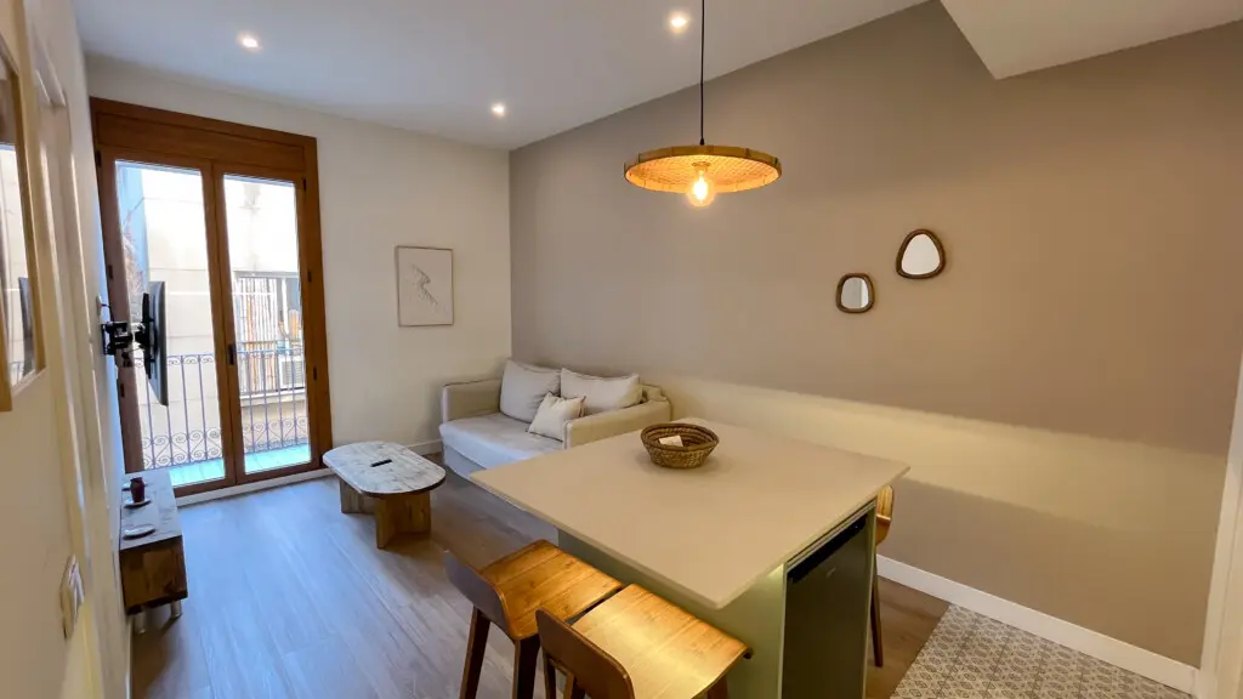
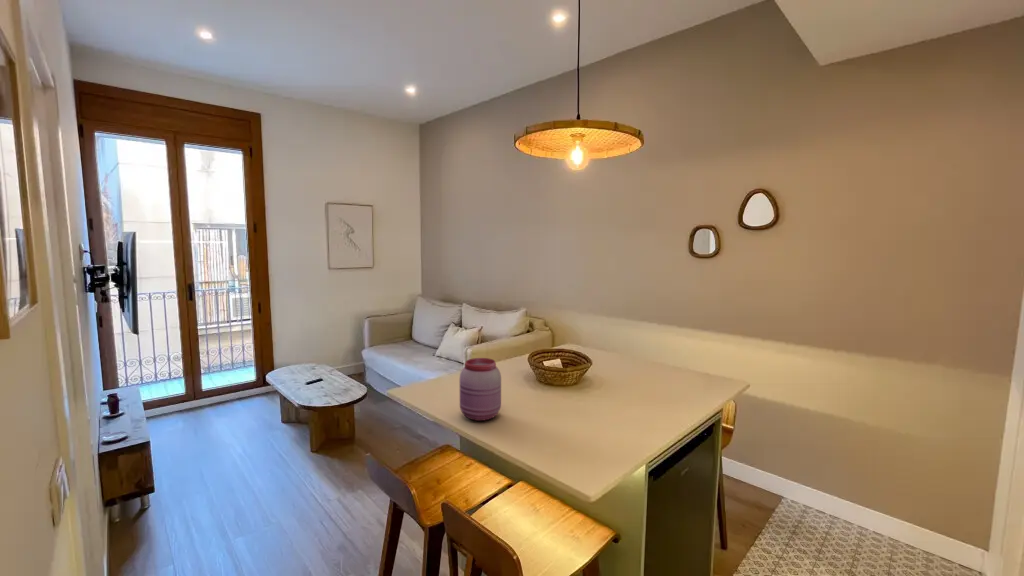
+ jar [459,357,502,422]
